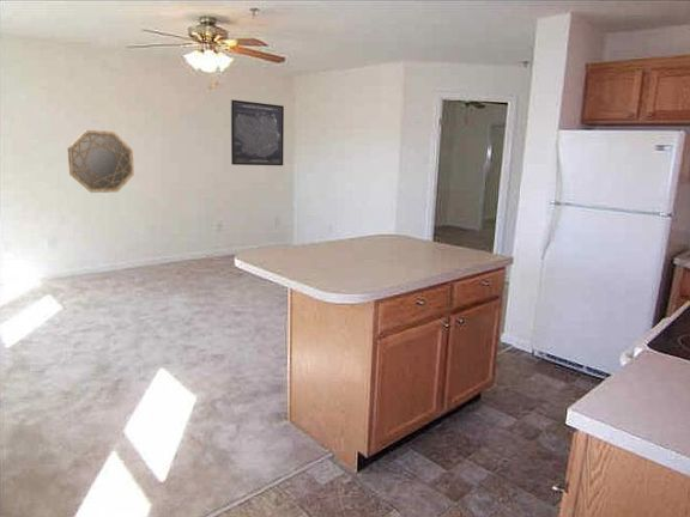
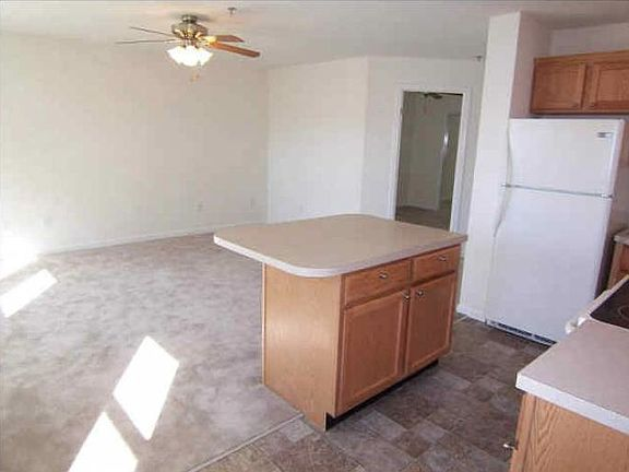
- wall art [230,98,285,166]
- home mirror [67,129,135,194]
